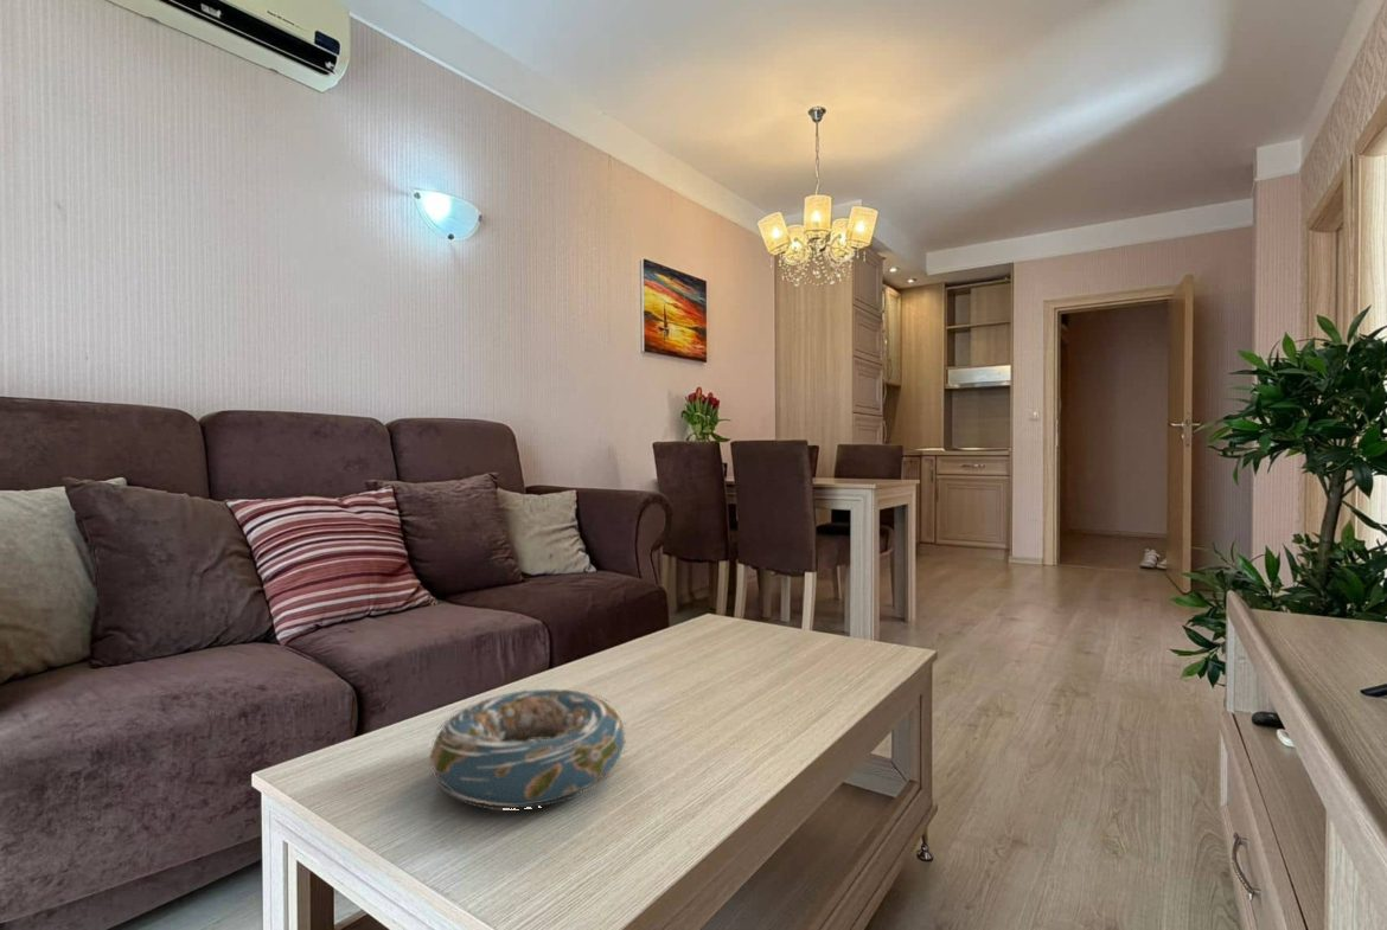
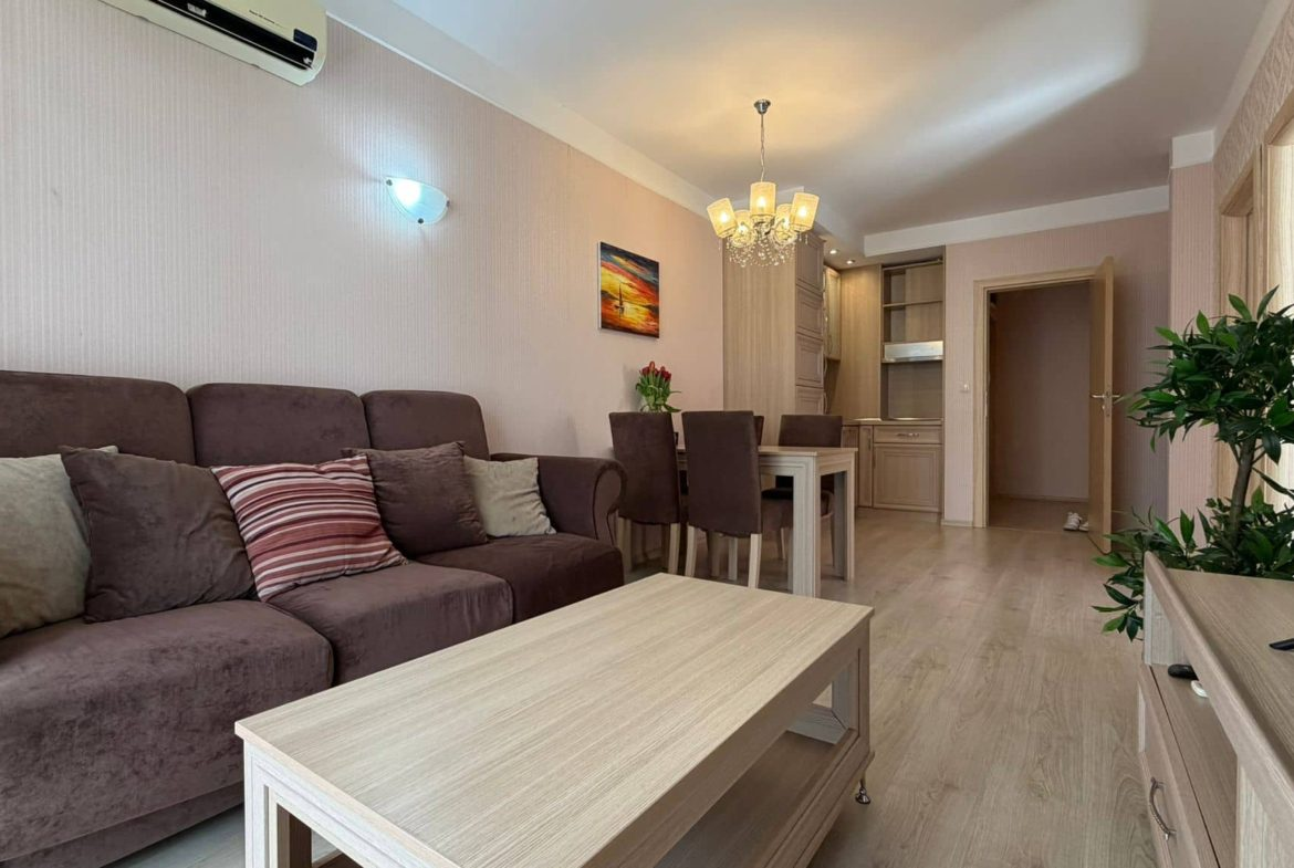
- decorative bowl [427,686,627,810]
